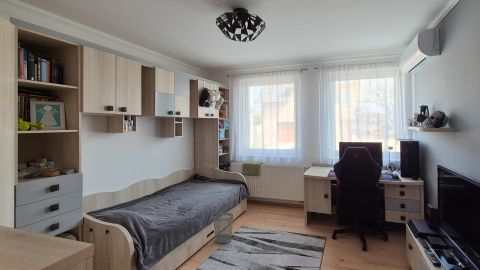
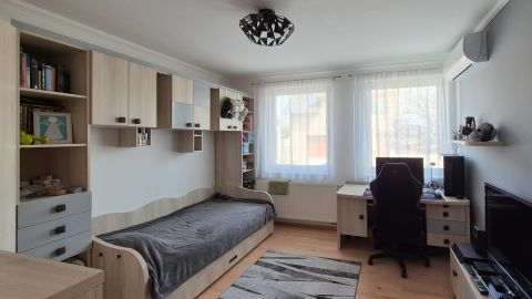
- wastebasket [212,212,234,244]
